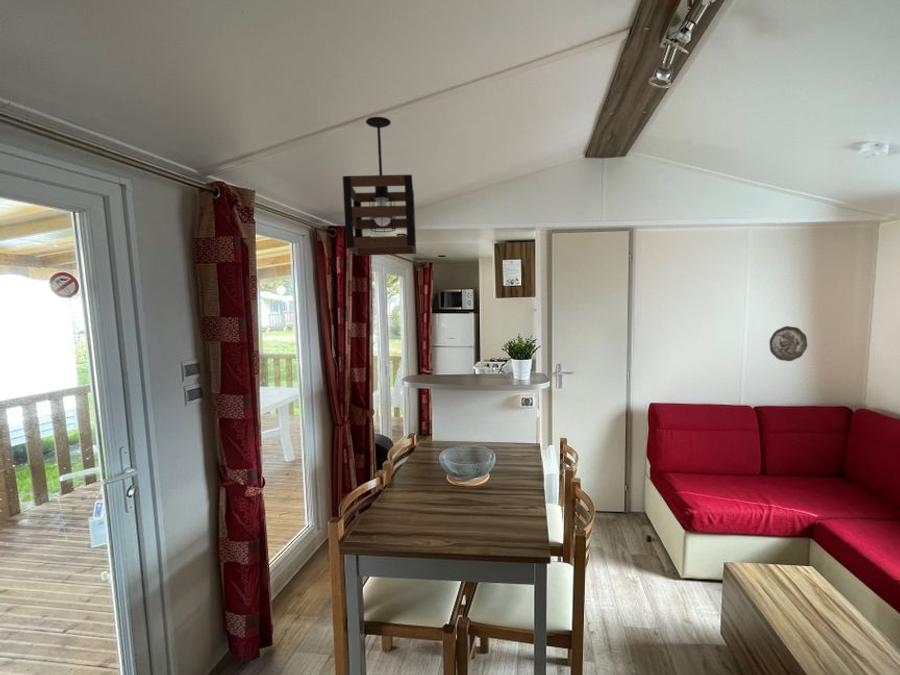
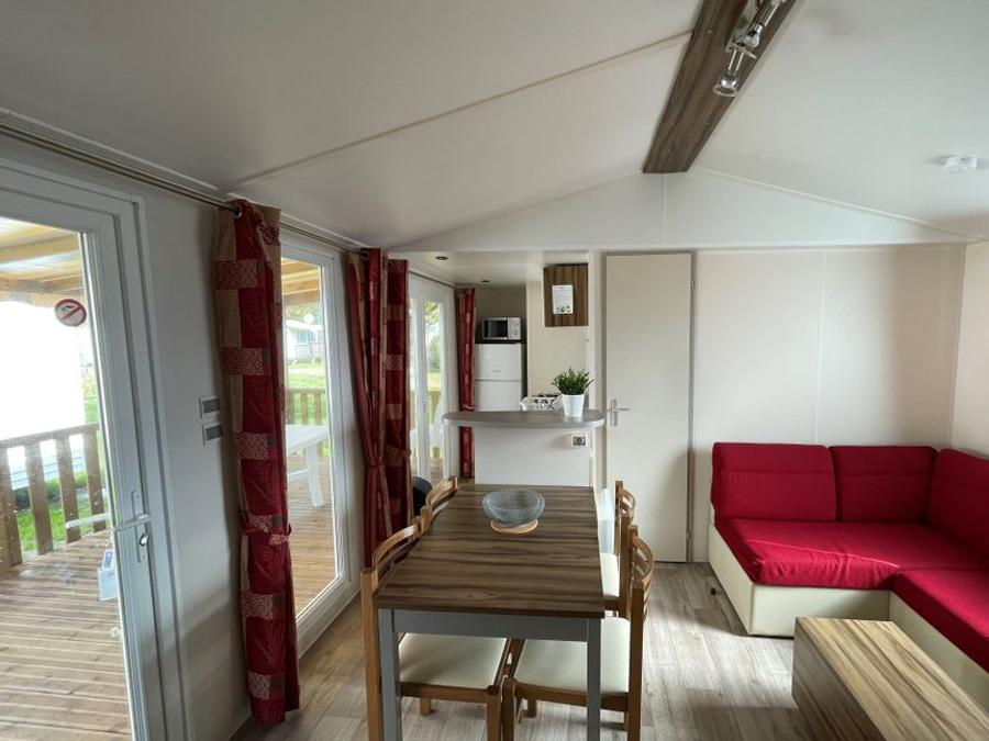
- decorative plate [768,325,808,362]
- pendant light [342,116,417,257]
